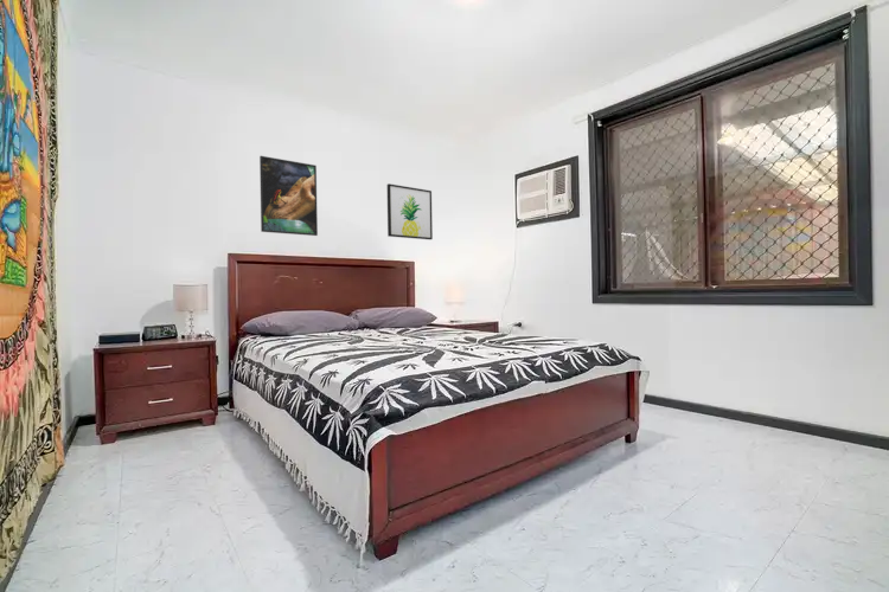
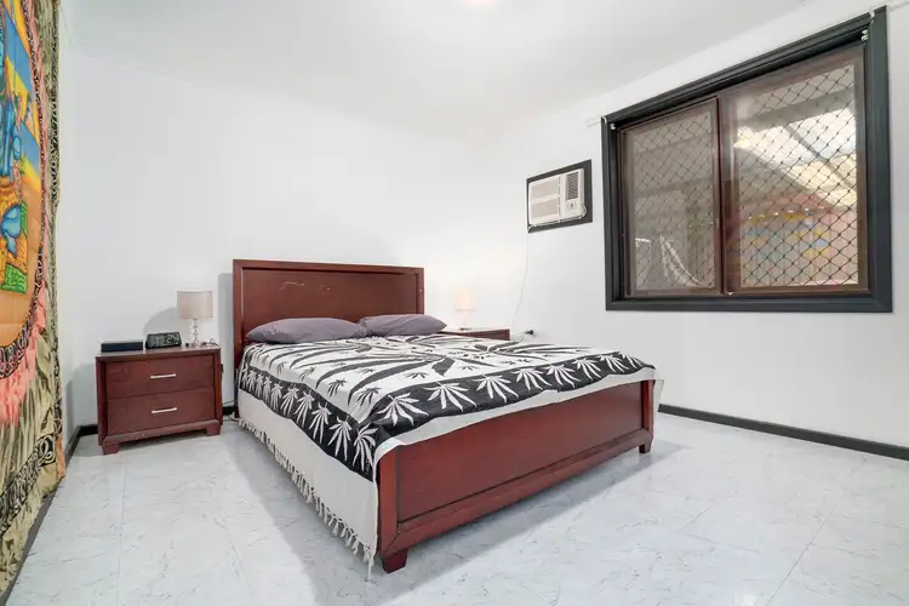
- wall art [386,182,434,240]
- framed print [258,155,319,237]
